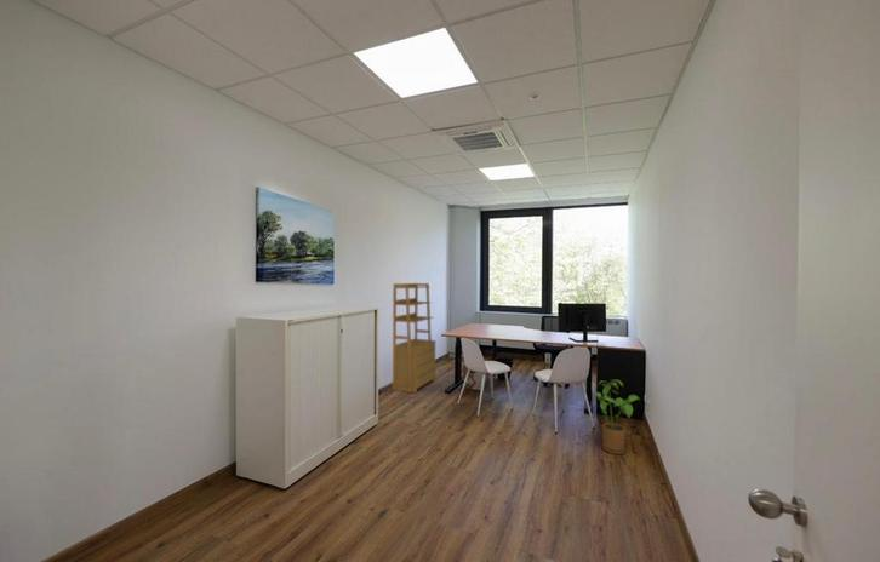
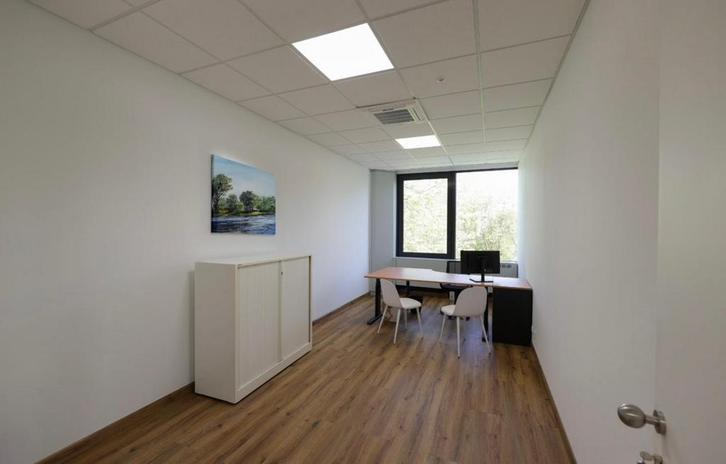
- house plant [594,379,641,455]
- shelving unit [392,282,436,394]
